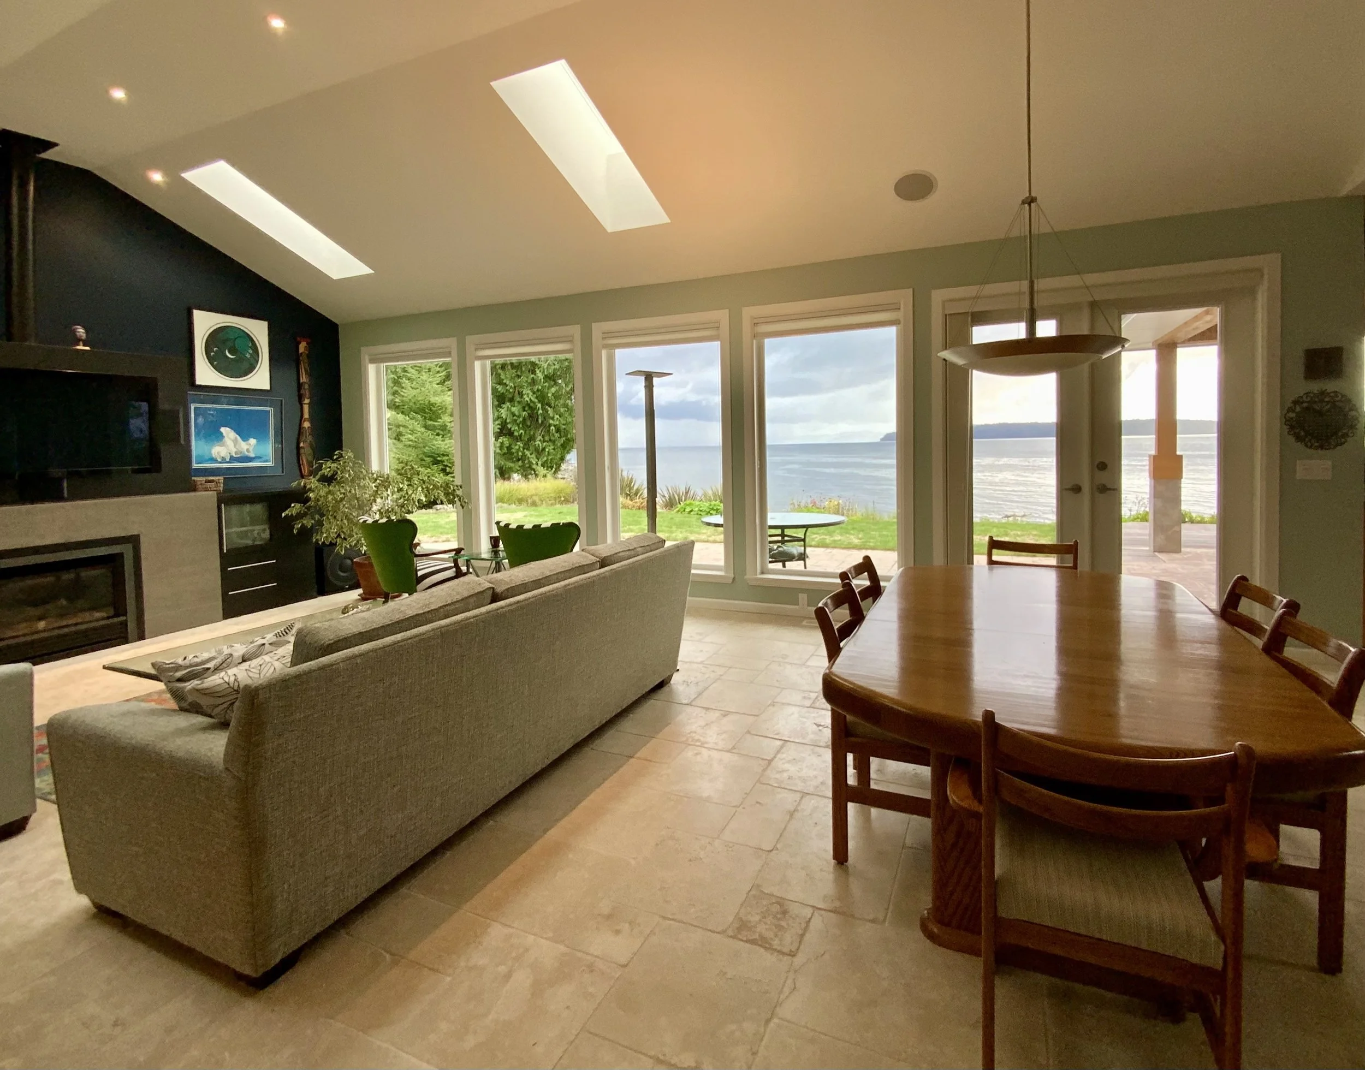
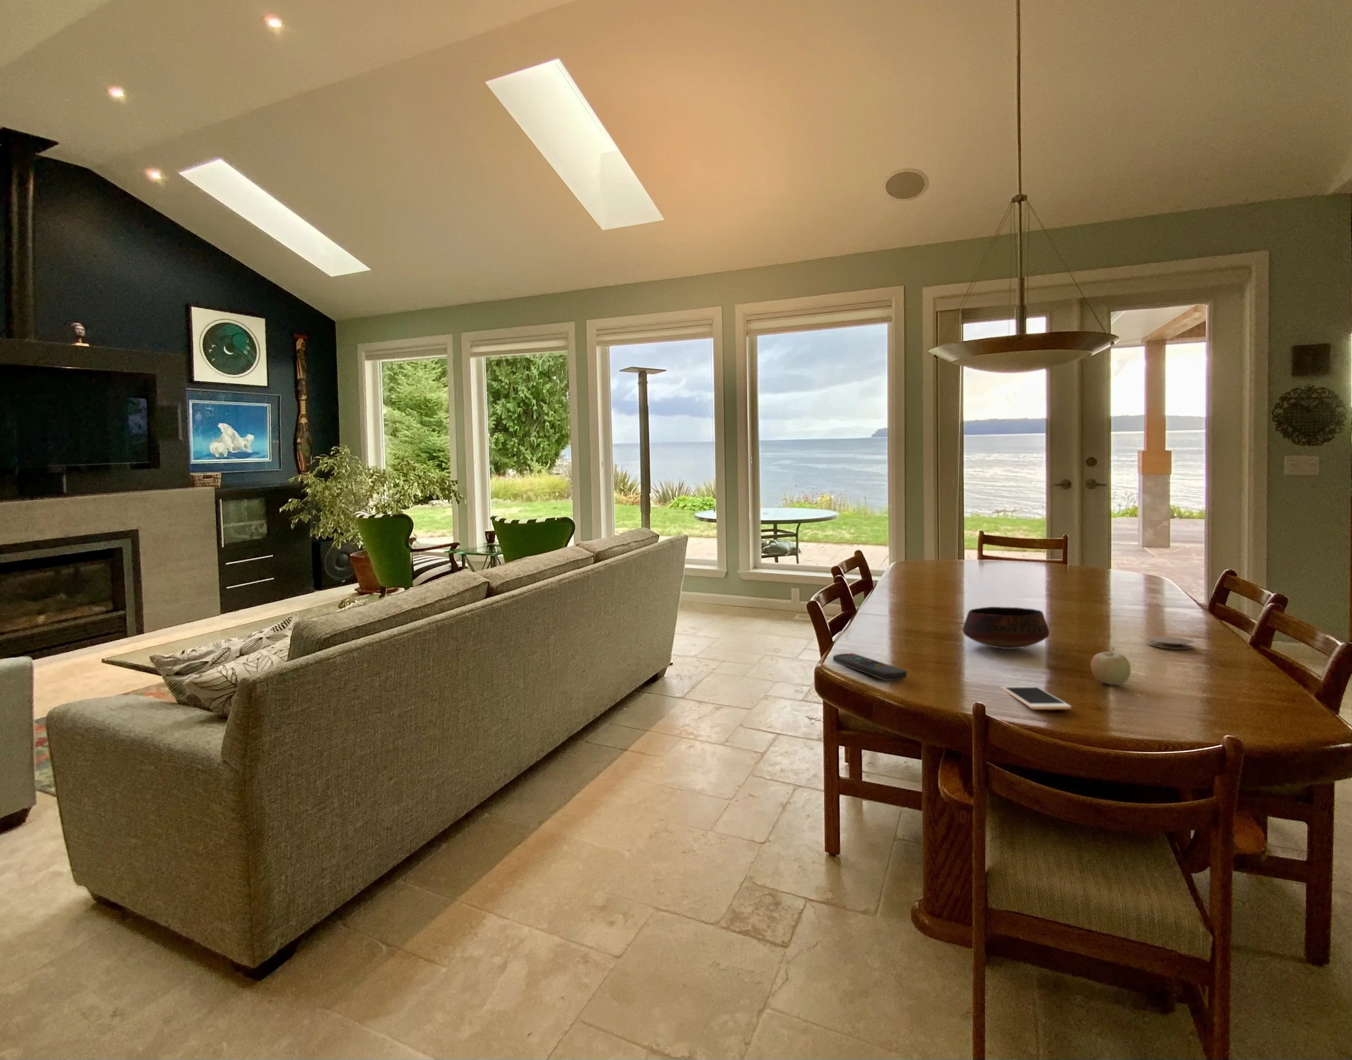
+ coaster [1147,635,1194,650]
+ cell phone [1001,685,1072,710]
+ remote control [832,653,908,681]
+ bowl [962,606,1050,650]
+ fruit [1090,646,1131,685]
